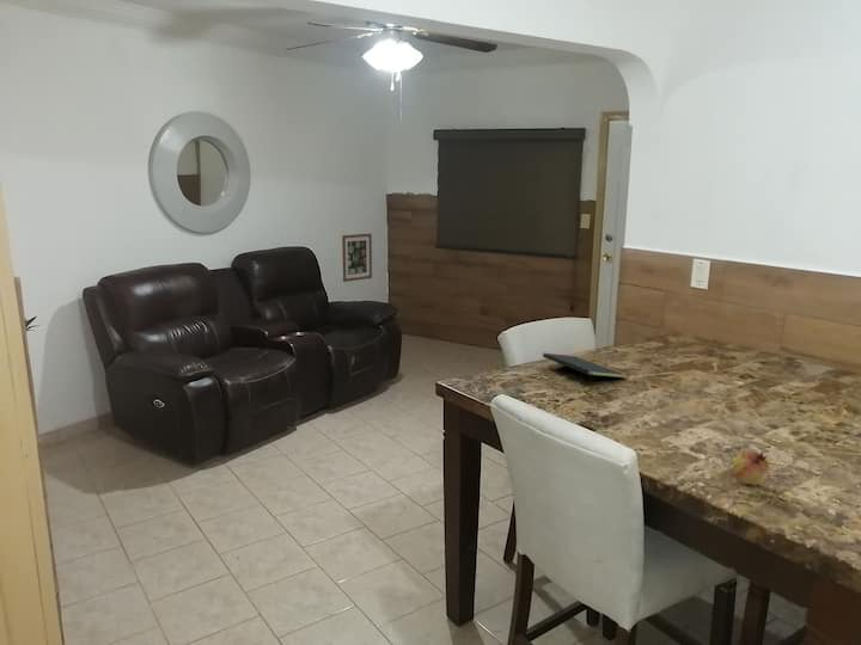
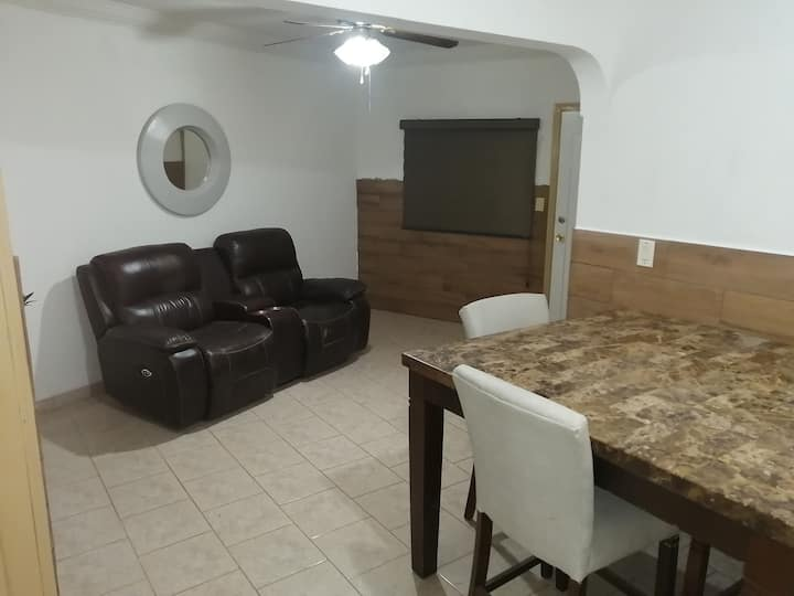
- wall art [341,233,373,283]
- notepad [542,352,630,387]
- fruit [732,449,771,486]
